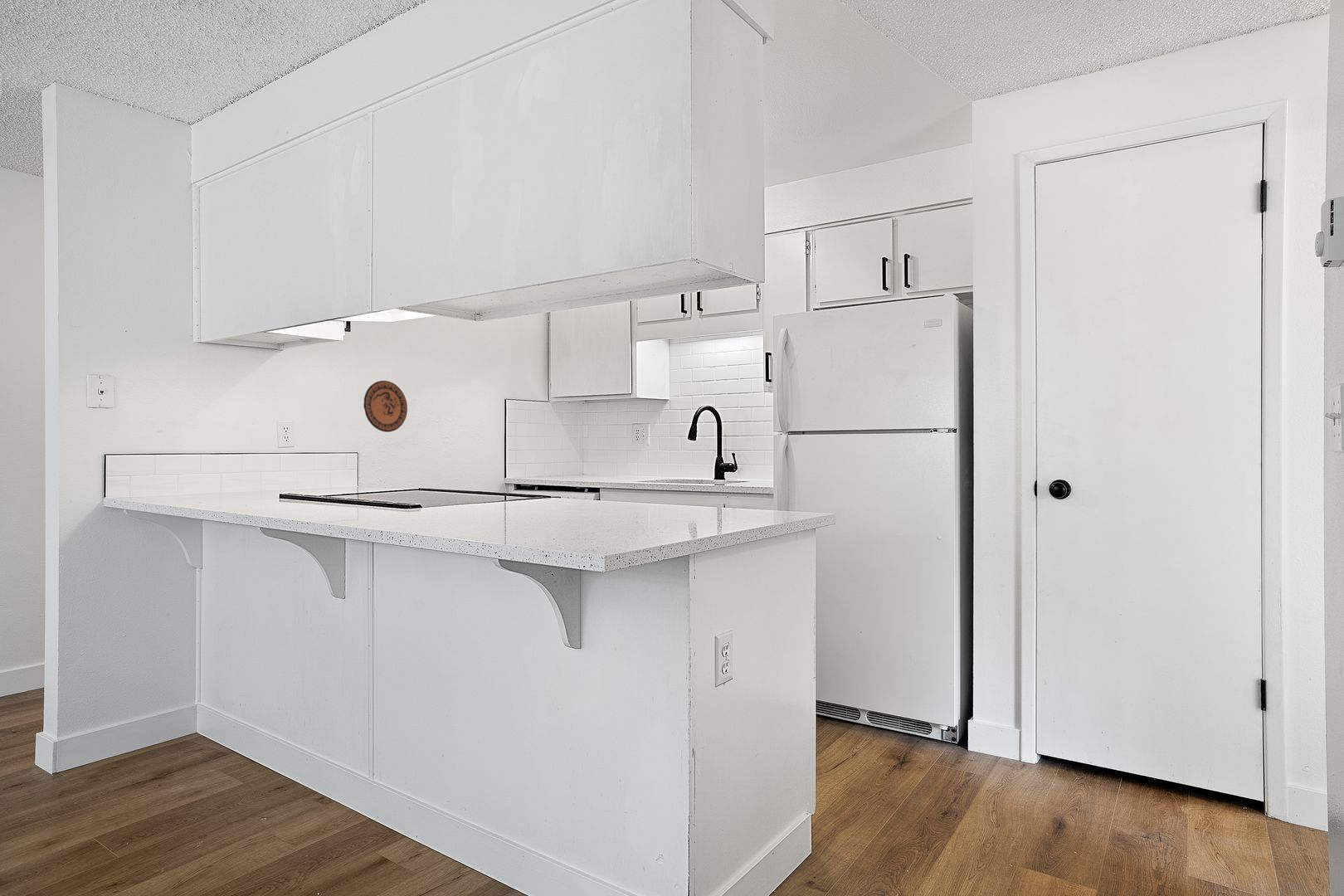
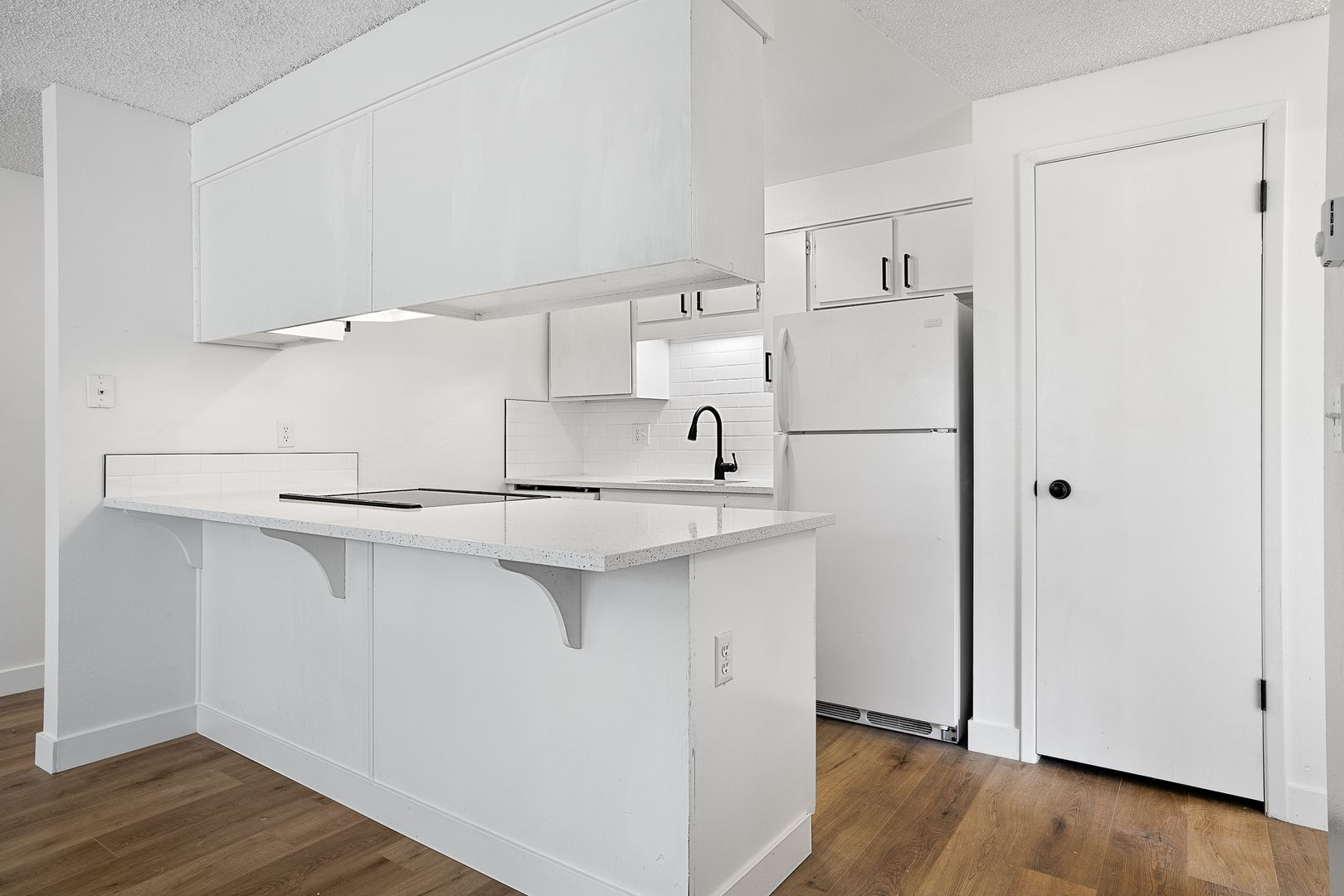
- decorative plate [363,380,408,433]
